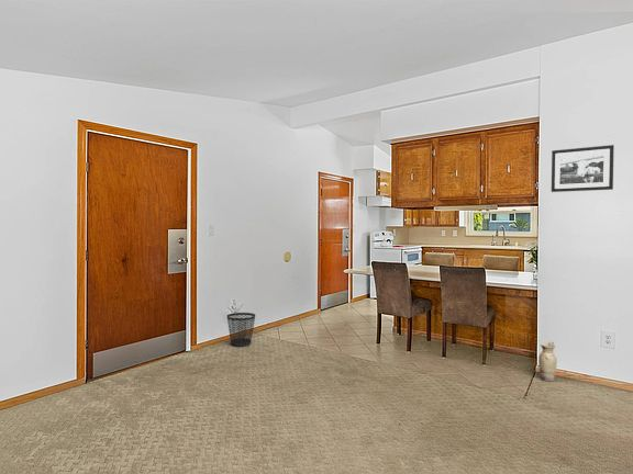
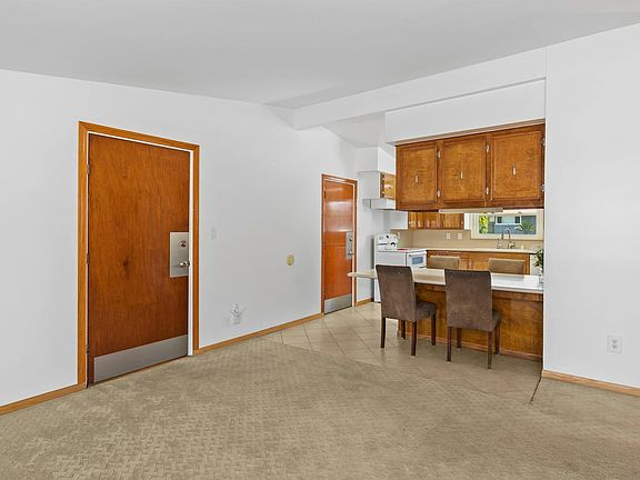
- picture frame [551,144,615,193]
- ceramic jug [537,339,558,383]
- wastebasket [226,312,256,348]
